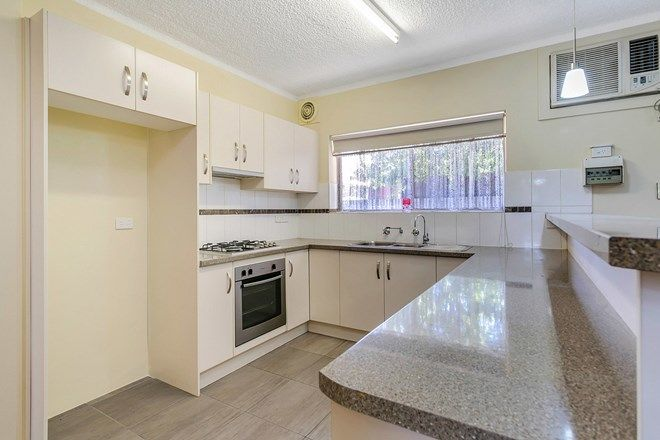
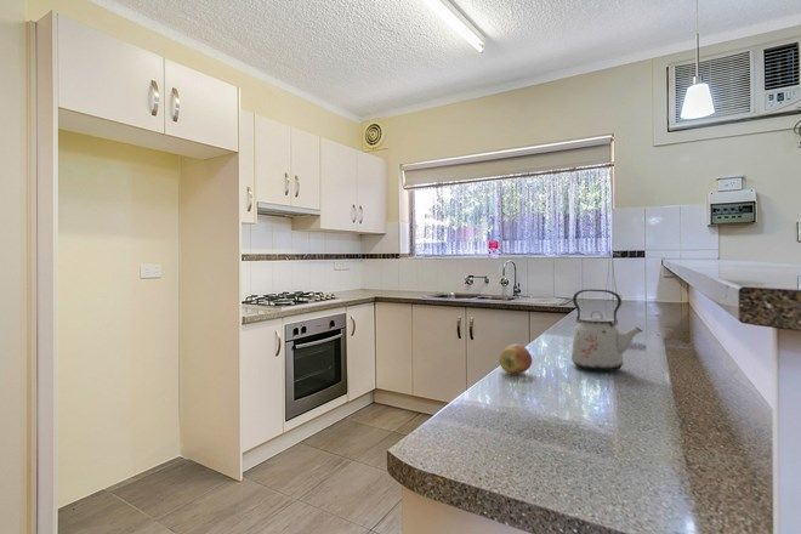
+ kettle [570,289,643,373]
+ apple [499,343,533,375]
